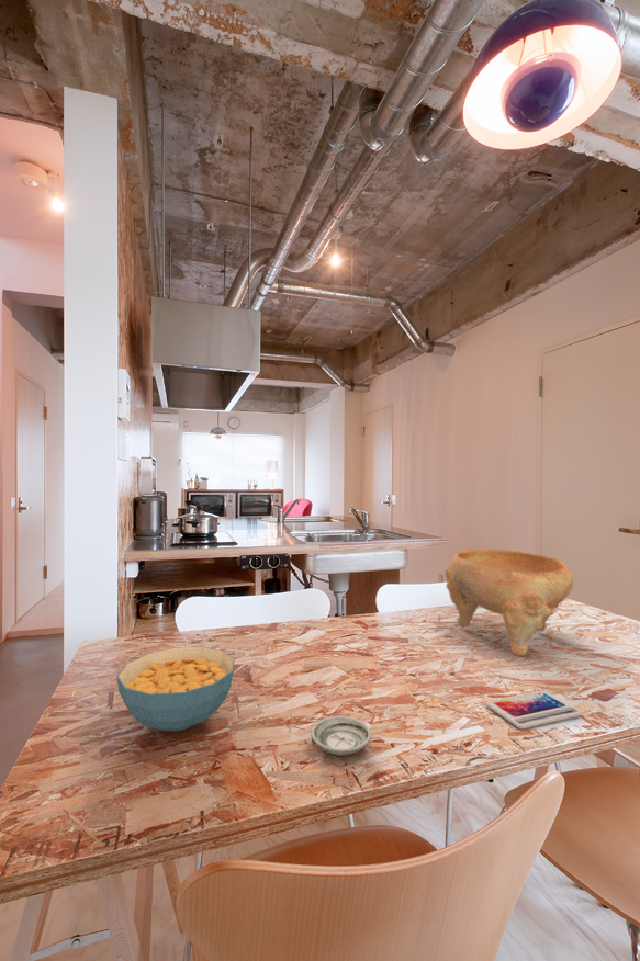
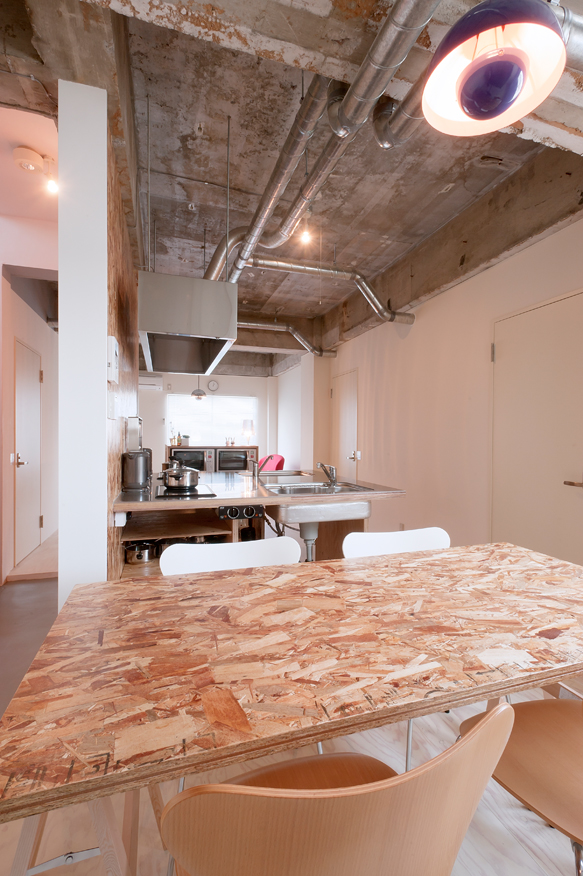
- smartphone [485,689,583,731]
- decorative bowl [443,549,574,657]
- cereal bowl [115,646,236,733]
- saucer [310,715,372,757]
